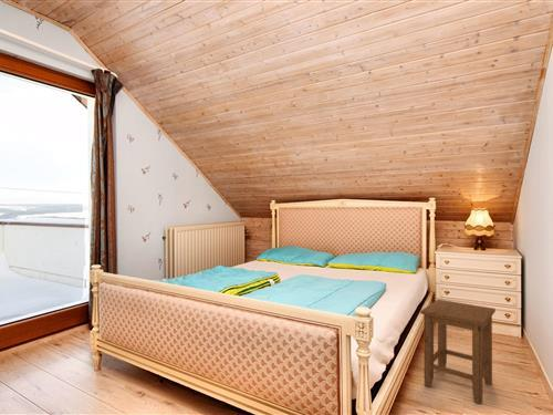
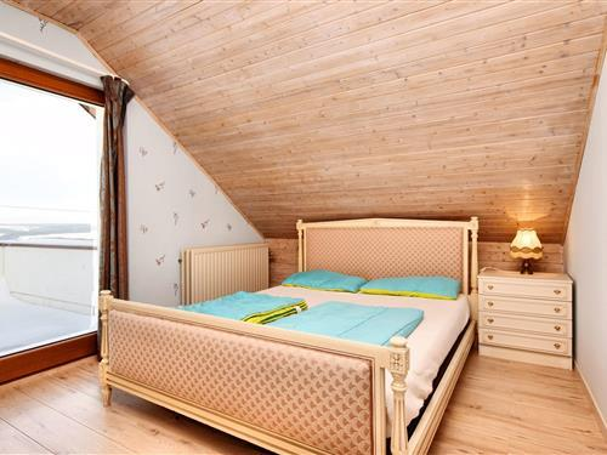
- stool [419,298,497,405]
